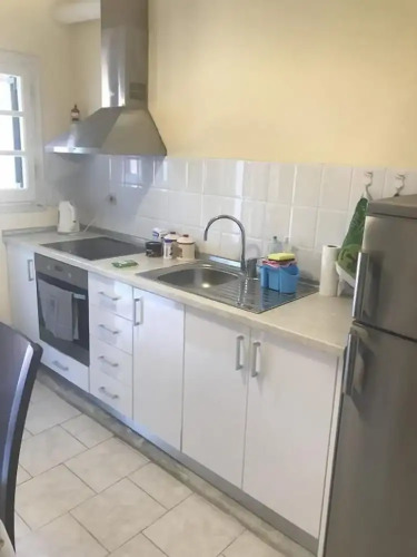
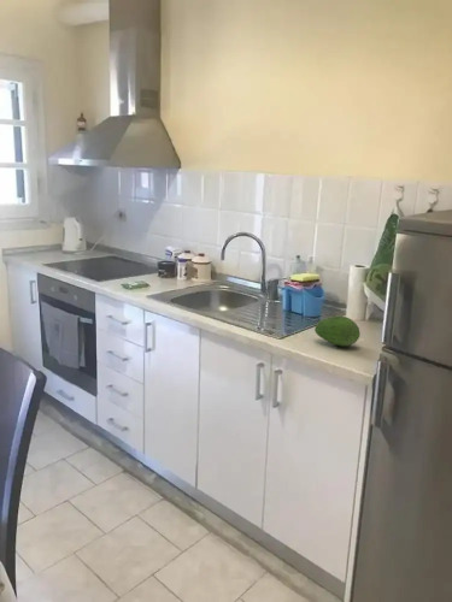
+ fruit [313,315,362,348]
